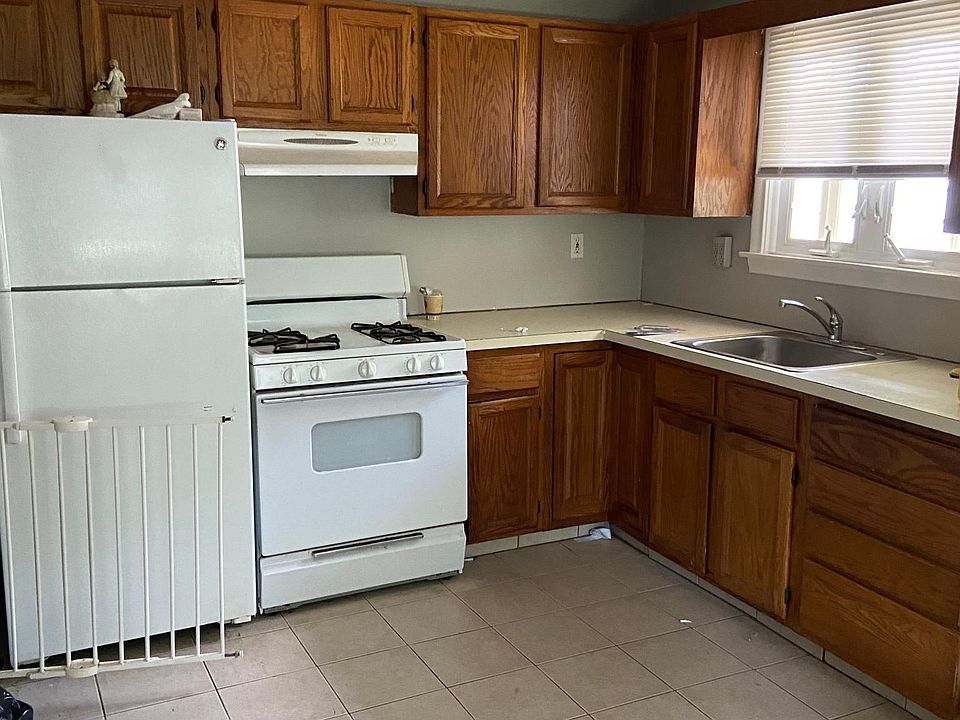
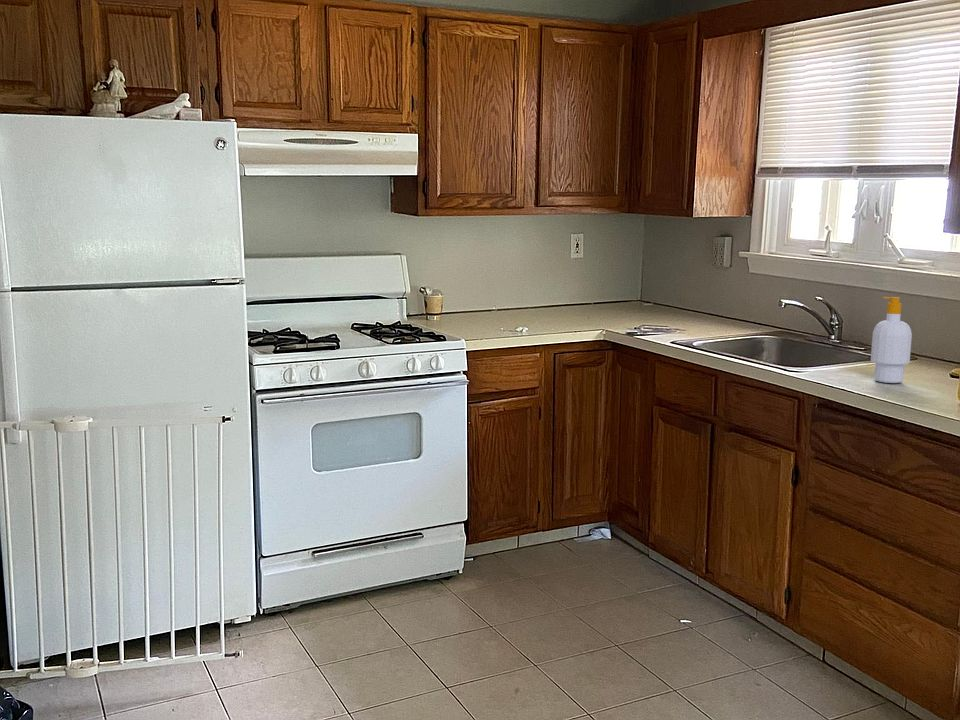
+ soap bottle [870,296,913,384]
